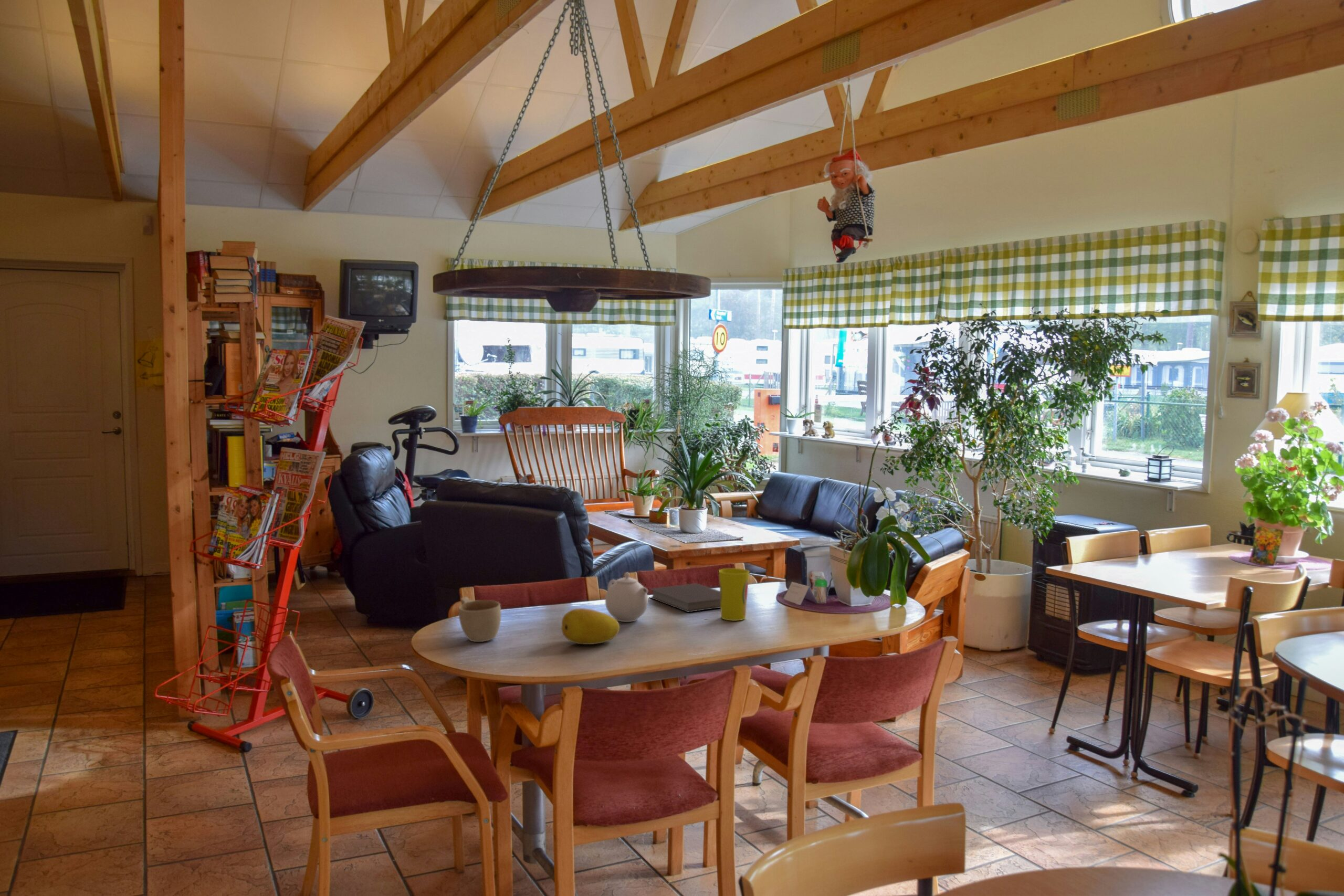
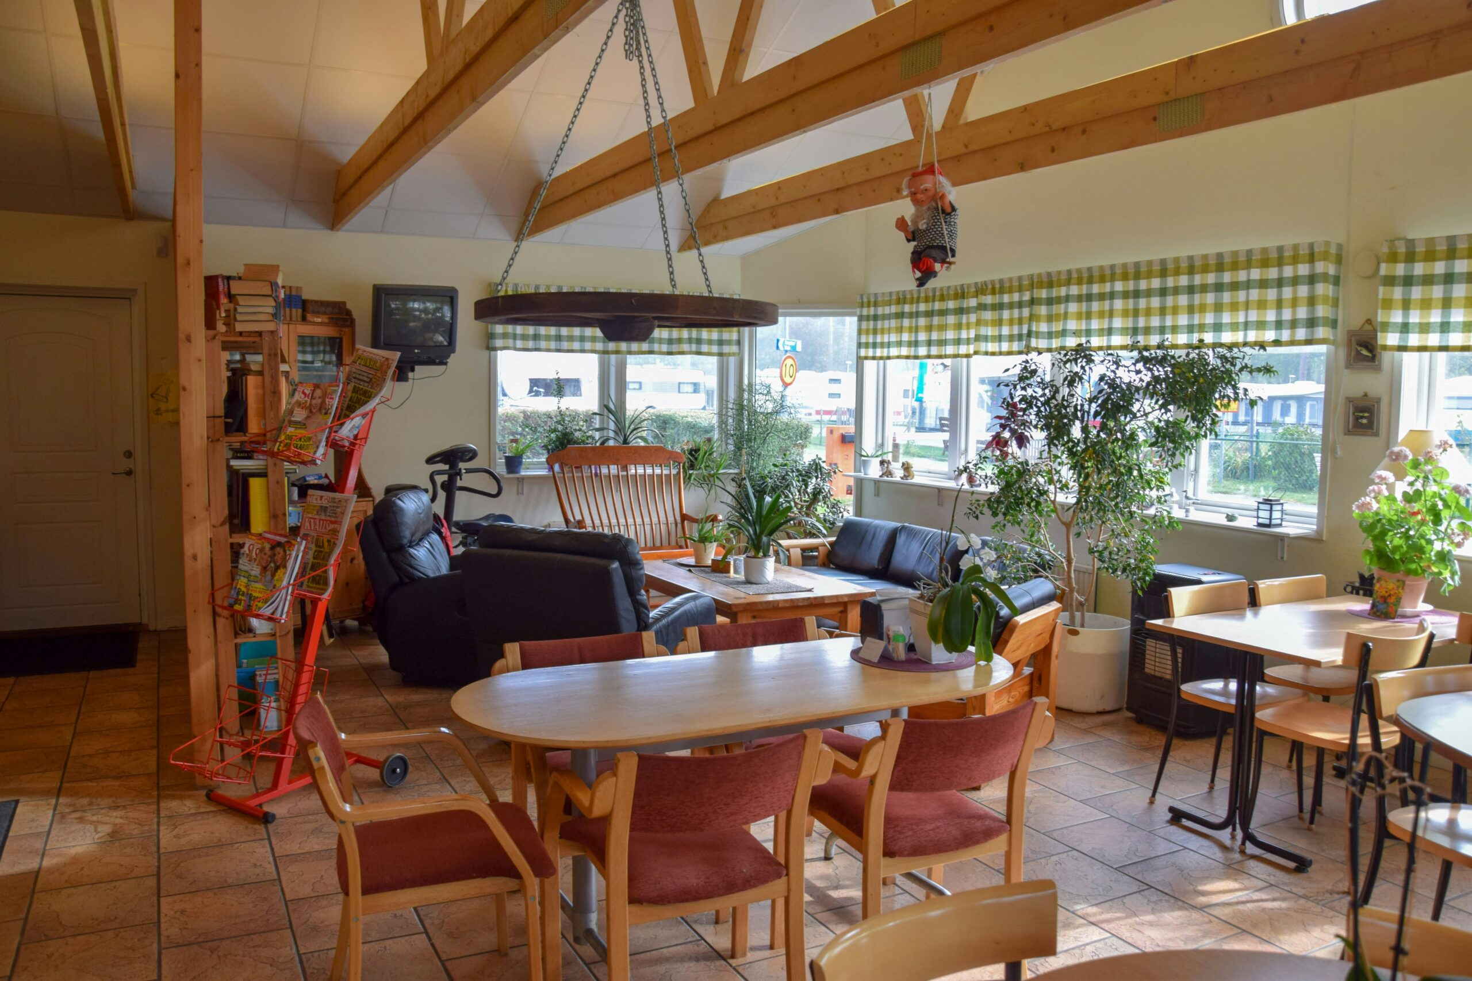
- notebook [648,583,720,613]
- cup [718,568,750,621]
- fruit [561,608,620,645]
- teapot [605,572,649,623]
- cup [458,596,501,642]
